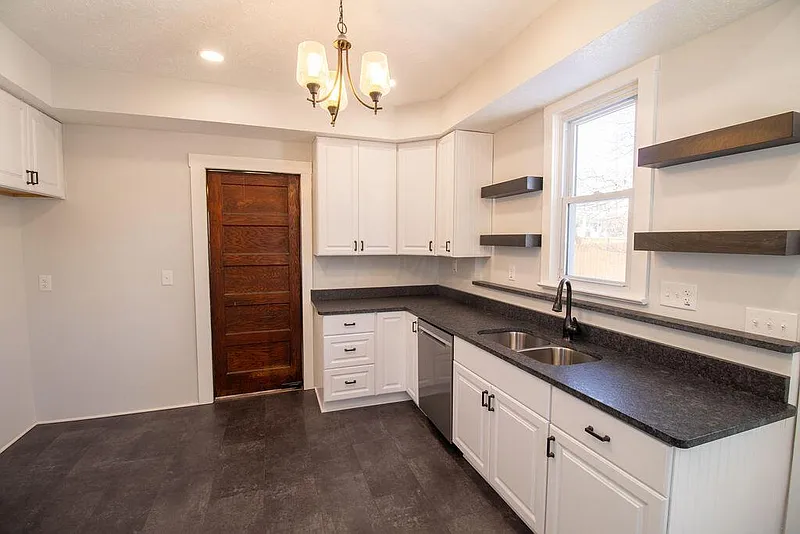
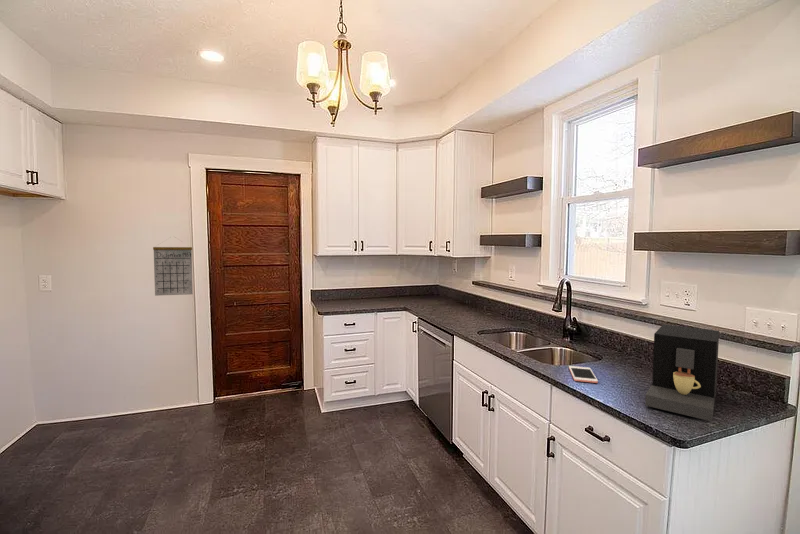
+ calendar [152,236,194,297]
+ cell phone [568,365,599,384]
+ coffee maker [644,323,720,422]
